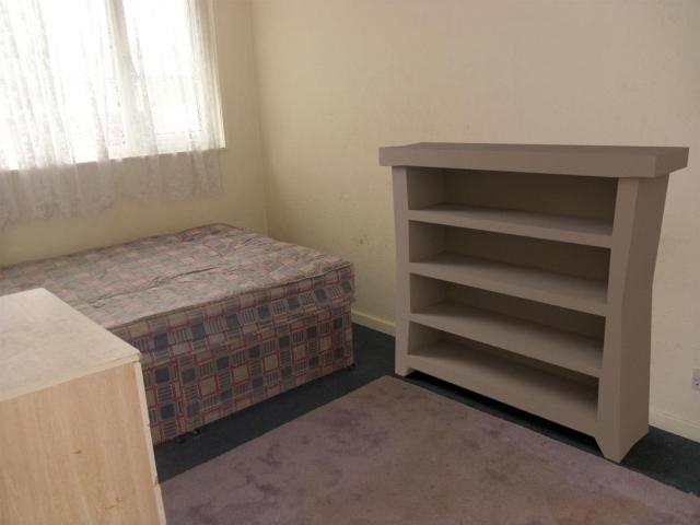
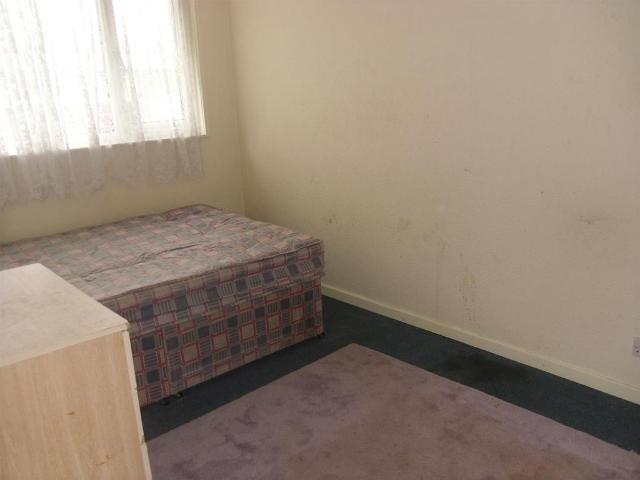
- bookshelf [377,141,690,464]
